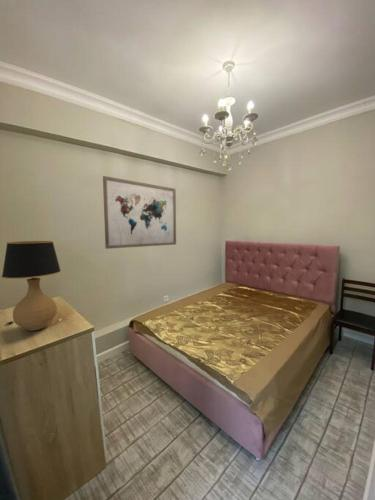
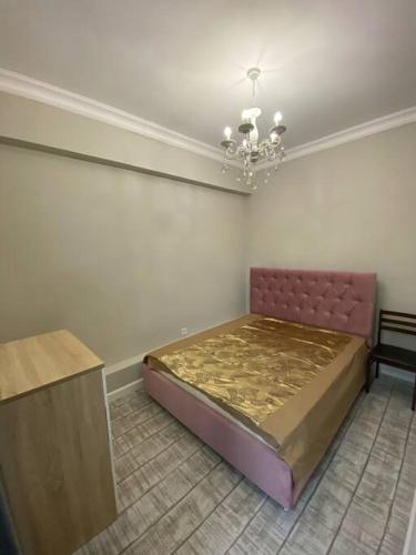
- wall art [102,175,177,250]
- table lamp [0,240,62,332]
